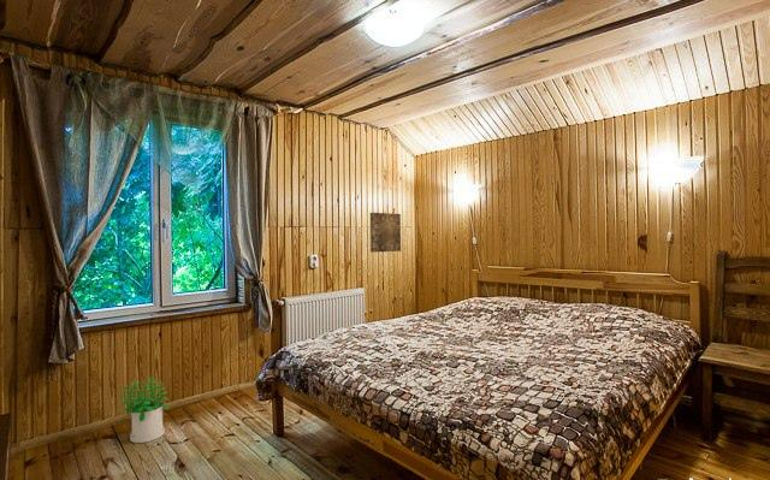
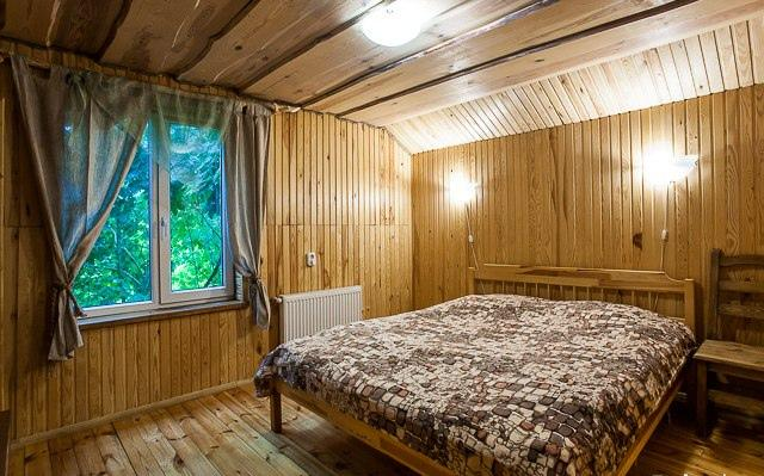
- potted plant [118,375,170,444]
- wall art [369,212,402,254]
